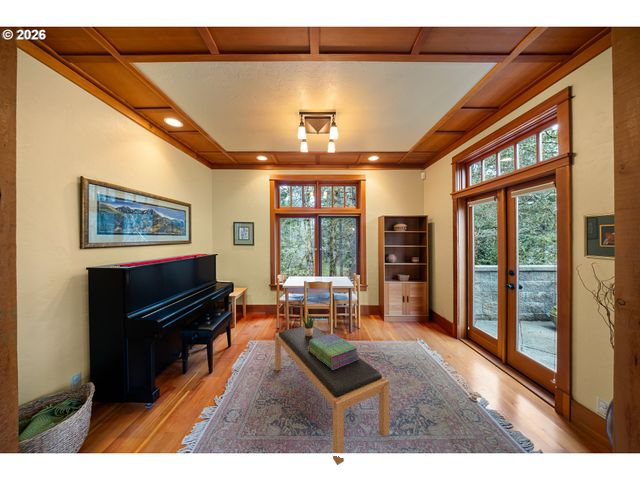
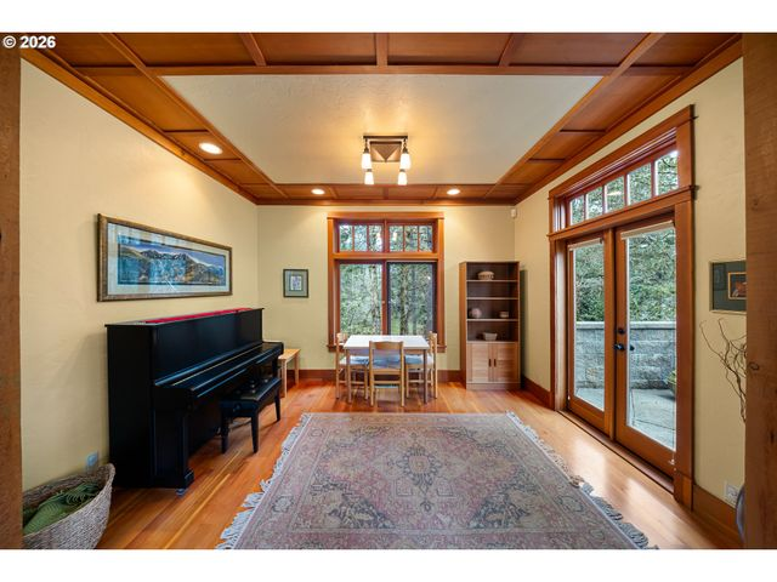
- stack of books [308,332,360,370]
- bench [274,325,390,466]
- potted plant [299,313,318,336]
